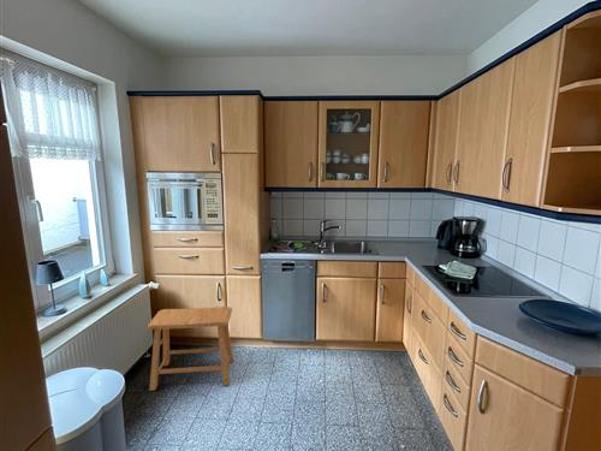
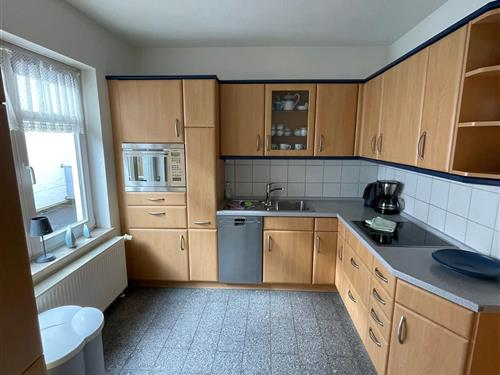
- stool [147,305,234,392]
